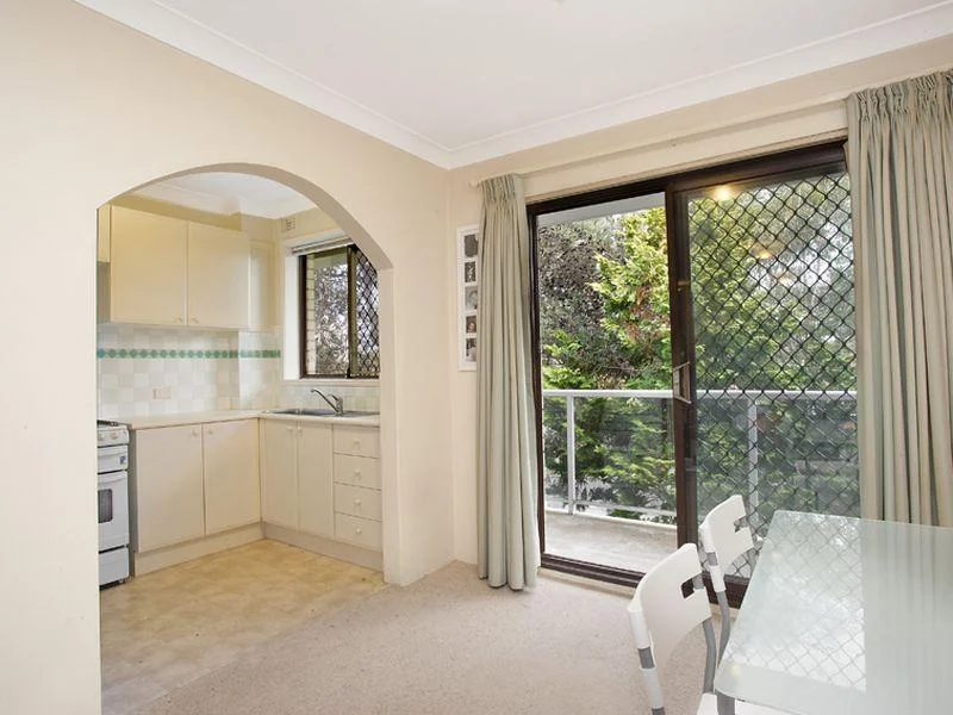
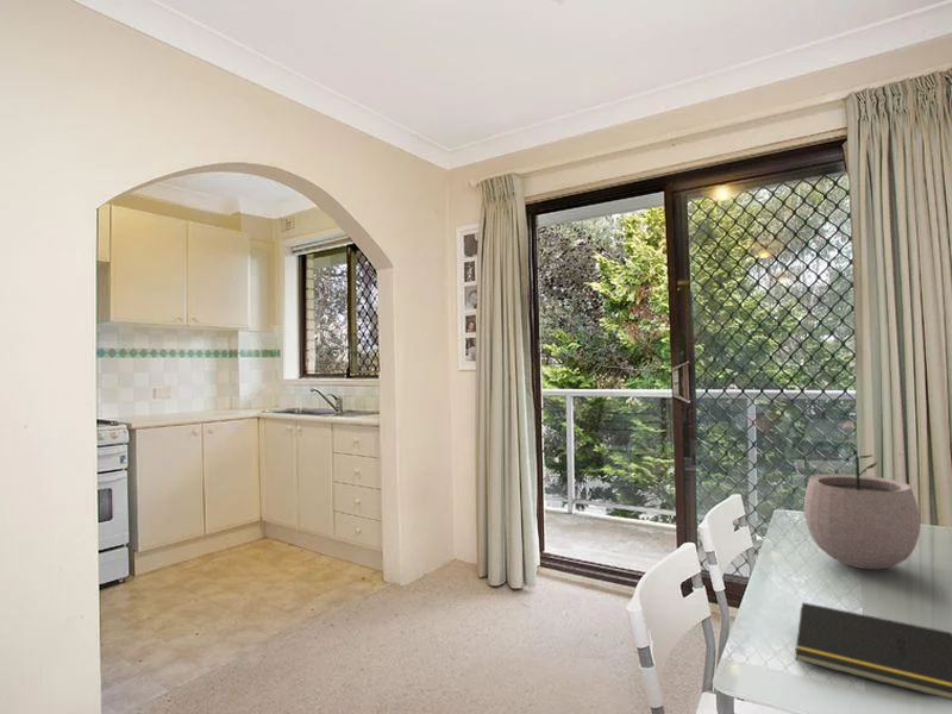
+ notepad [794,601,952,701]
+ plant pot [803,445,921,570]
